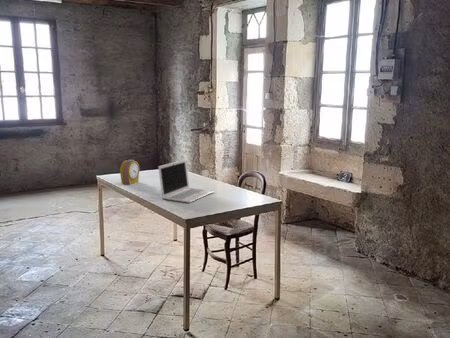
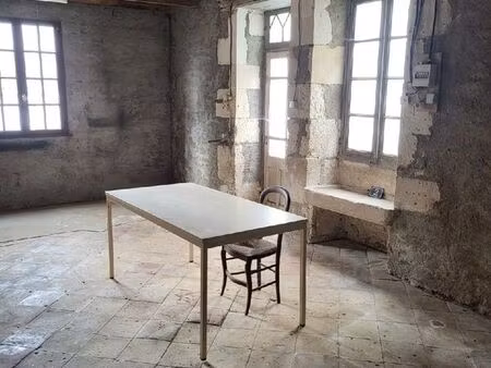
- laptop [157,158,215,204]
- alarm clock [119,159,141,185]
